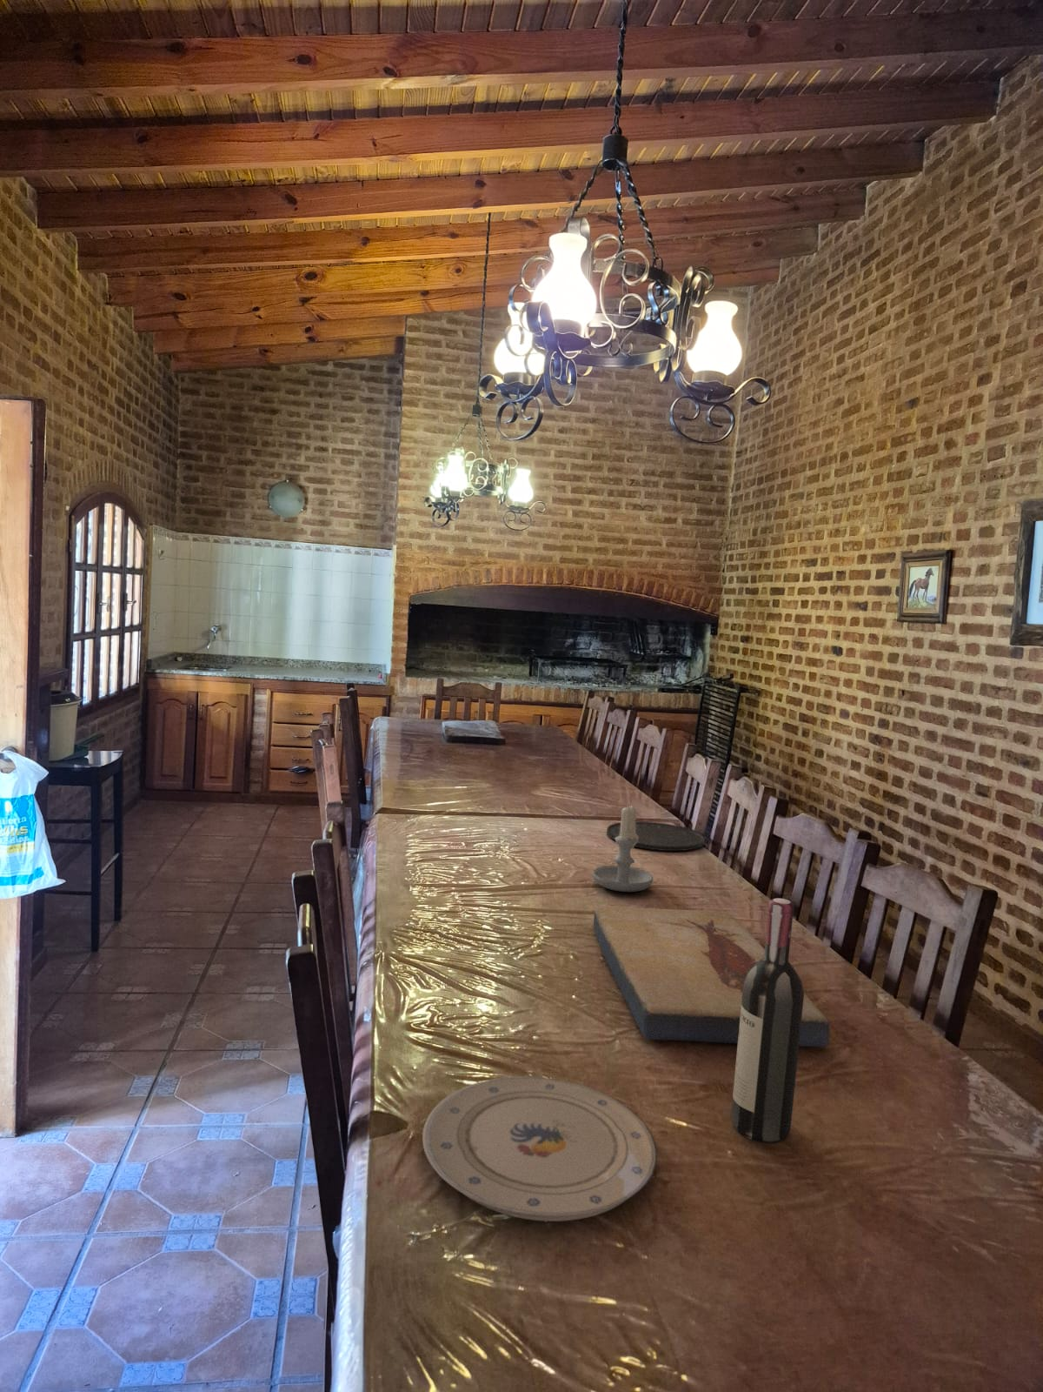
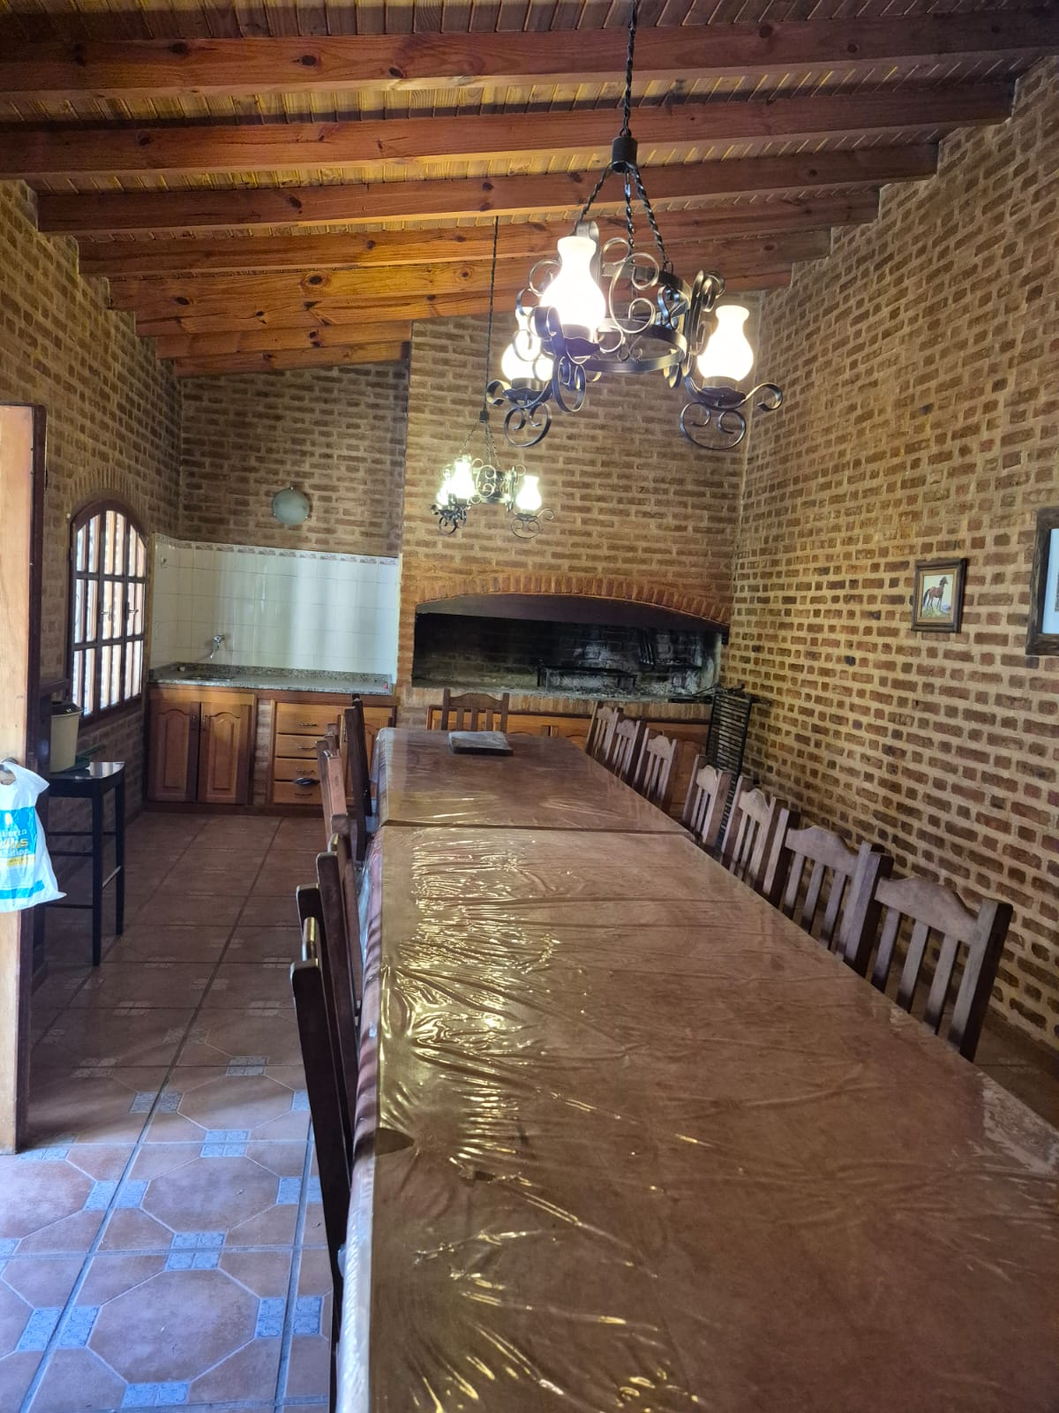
- plate [606,821,706,852]
- fish fossil [593,905,830,1048]
- candle [592,802,654,892]
- wine bottle [730,898,805,1144]
- plate [422,1075,658,1222]
